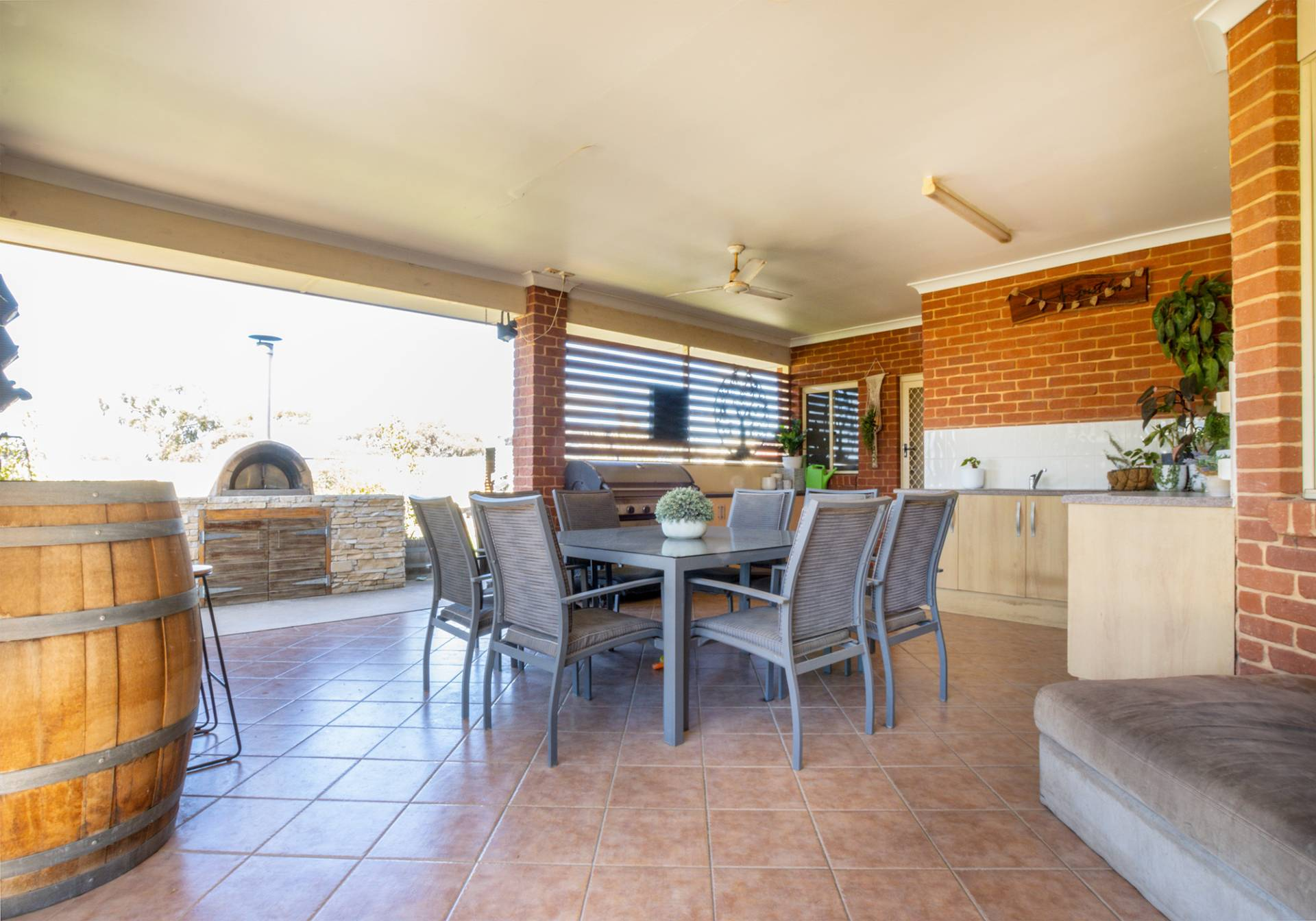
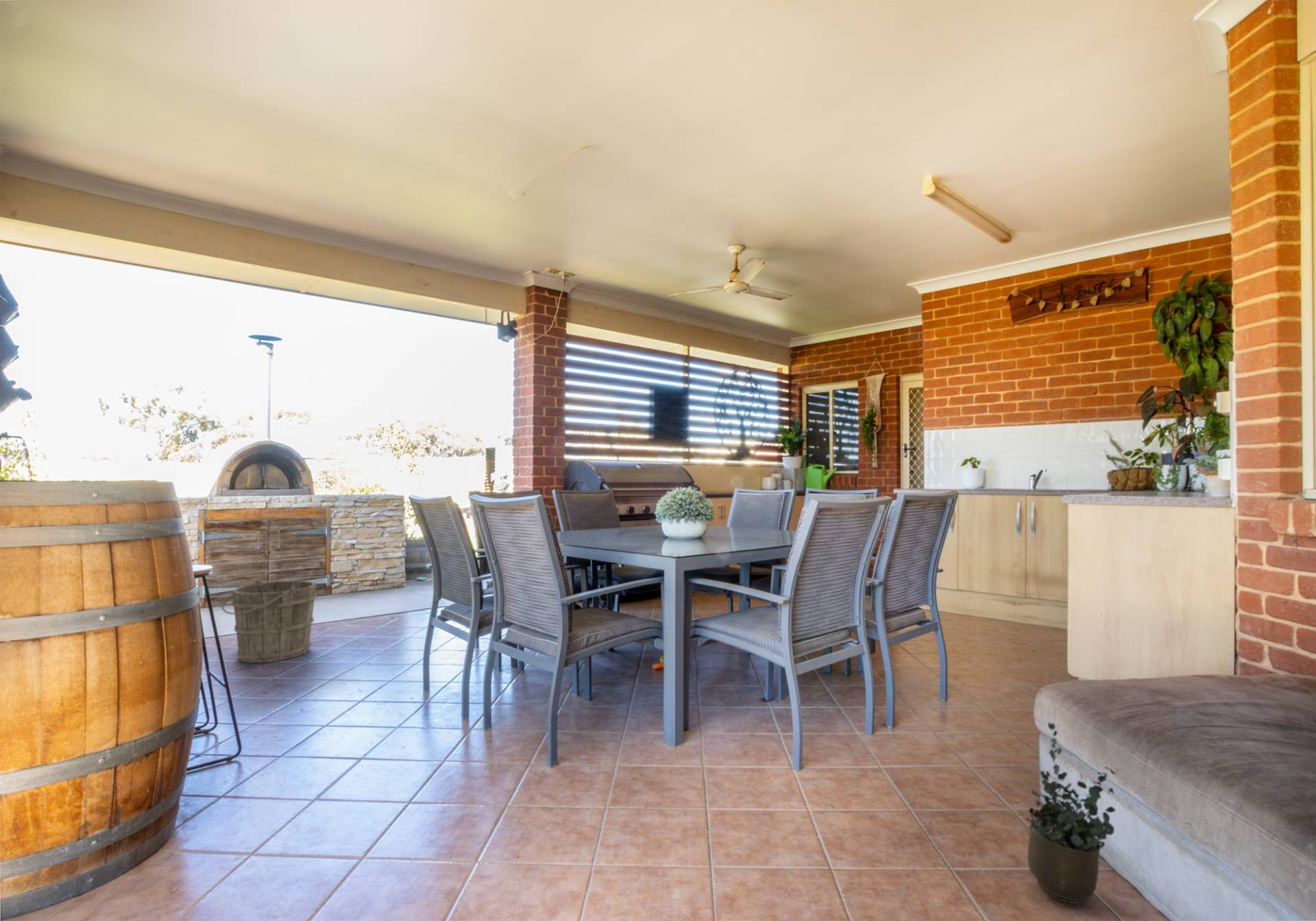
+ potted plant [1025,721,1117,905]
+ bucket [221,579,318,663]
